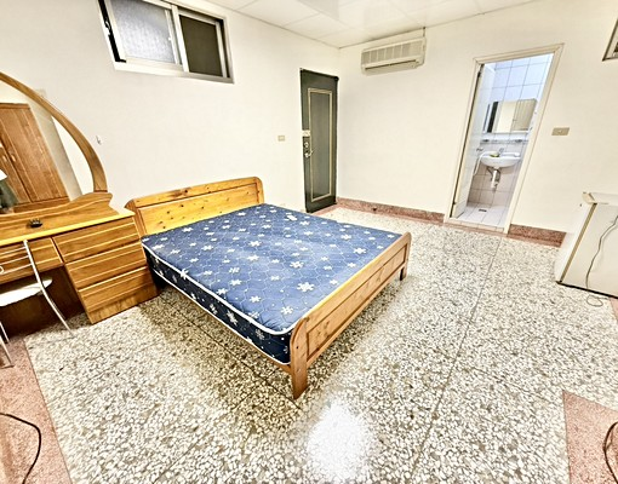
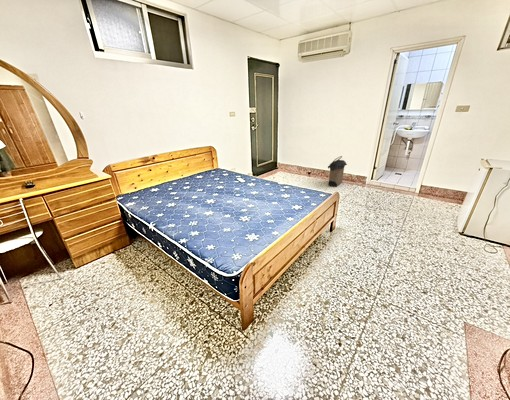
+ laundry hamper [327,155,348,188]
